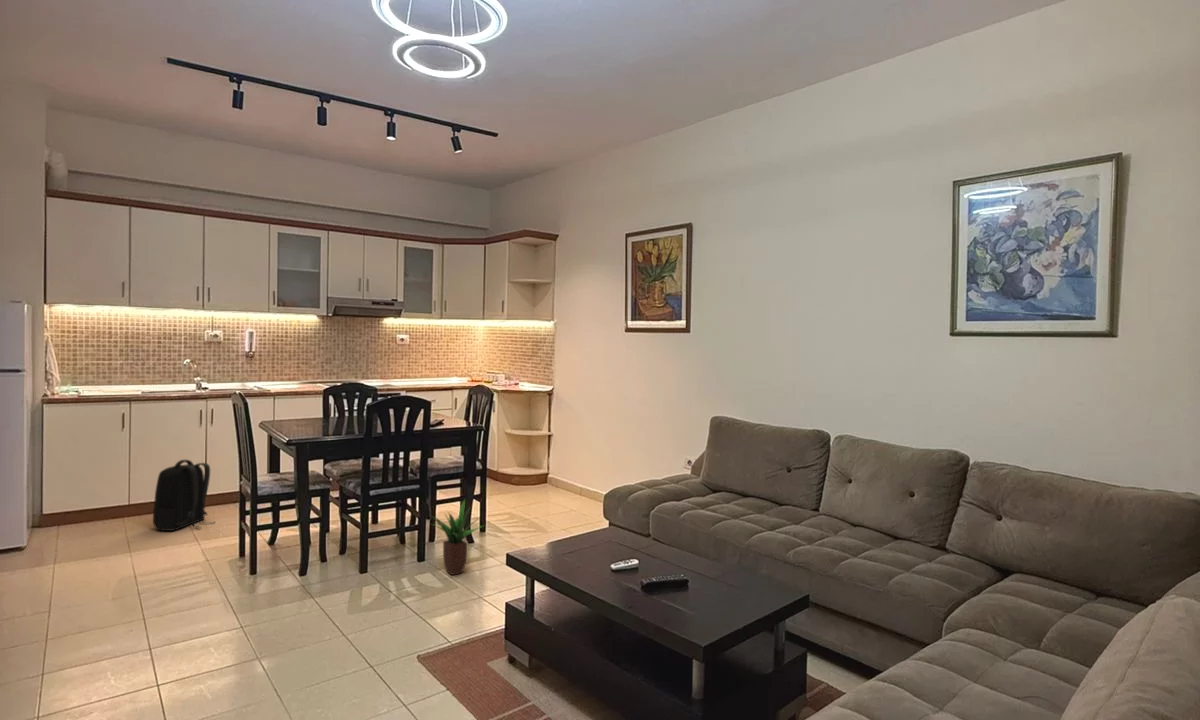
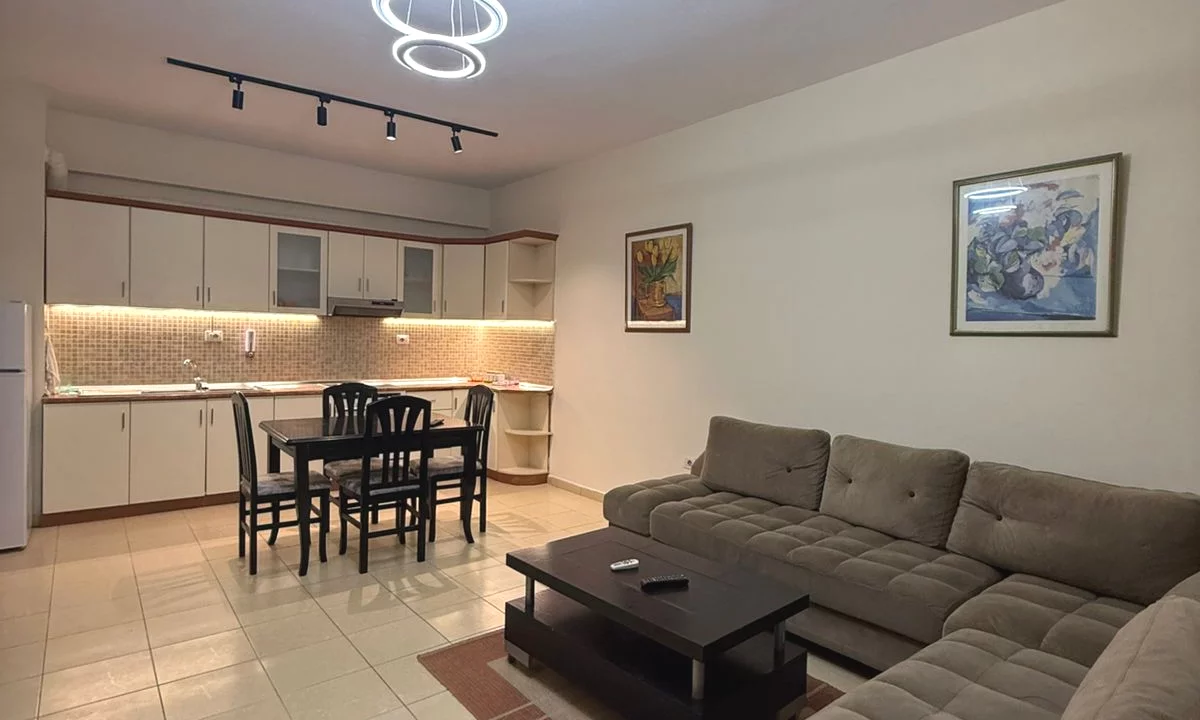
- potted plant [427,498,486,576]
- backpack [152,459,215,532]
